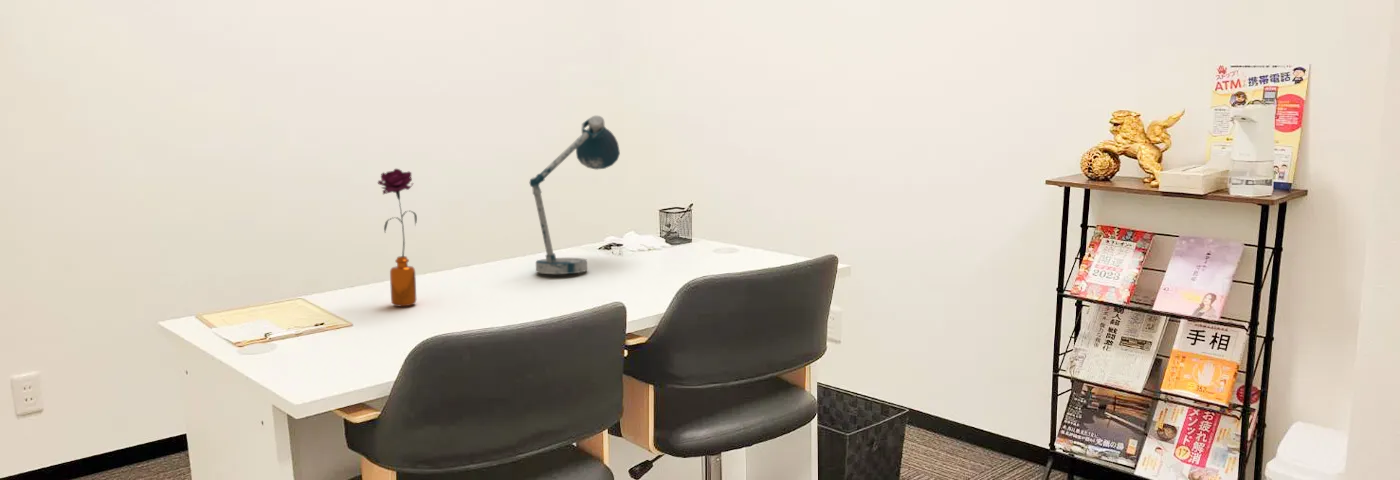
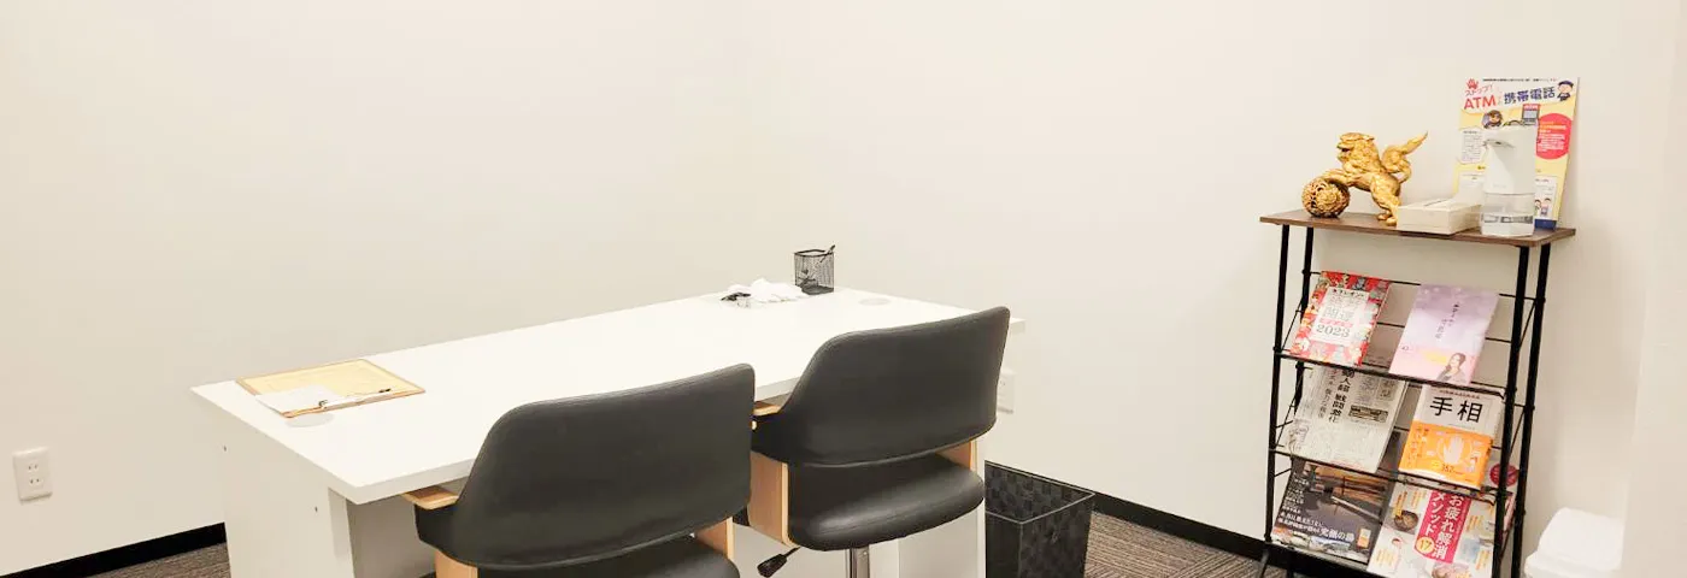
- flower [376,168,418,307]
- desk lamp [529,114,621,275]
